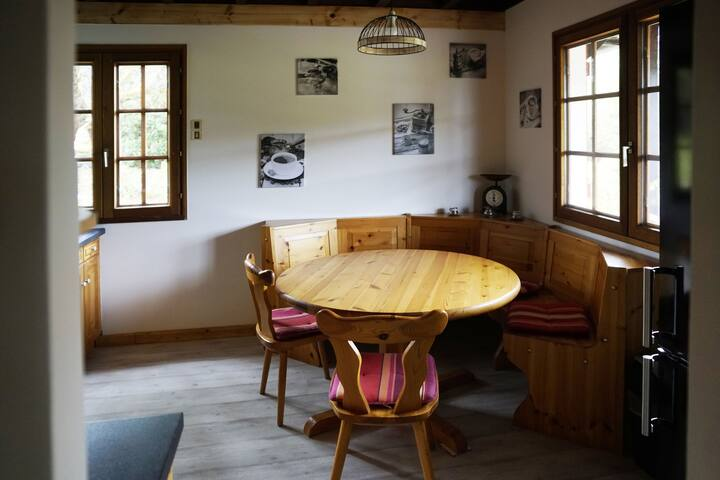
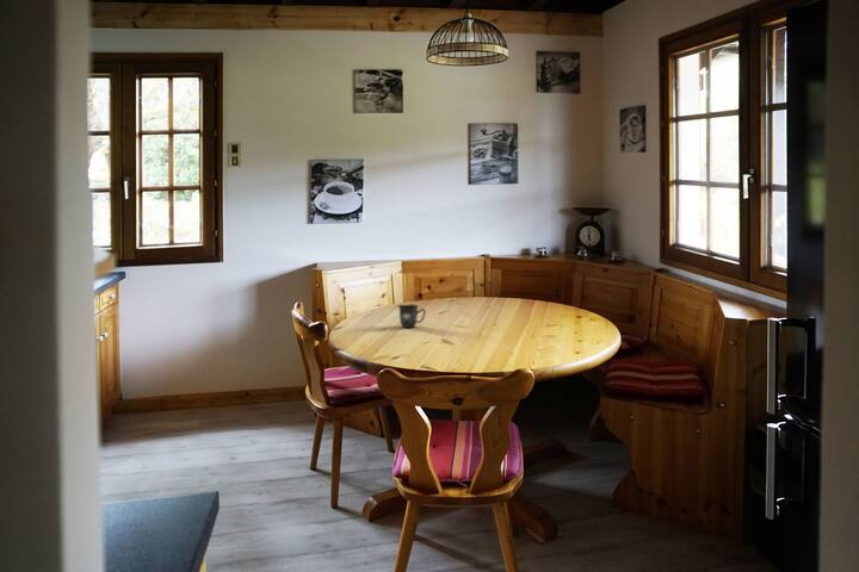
+ mug [397,304,427,329]
